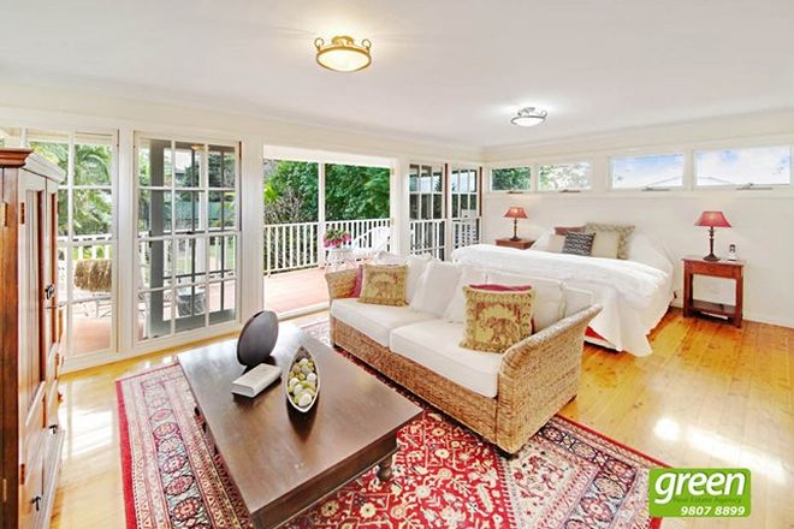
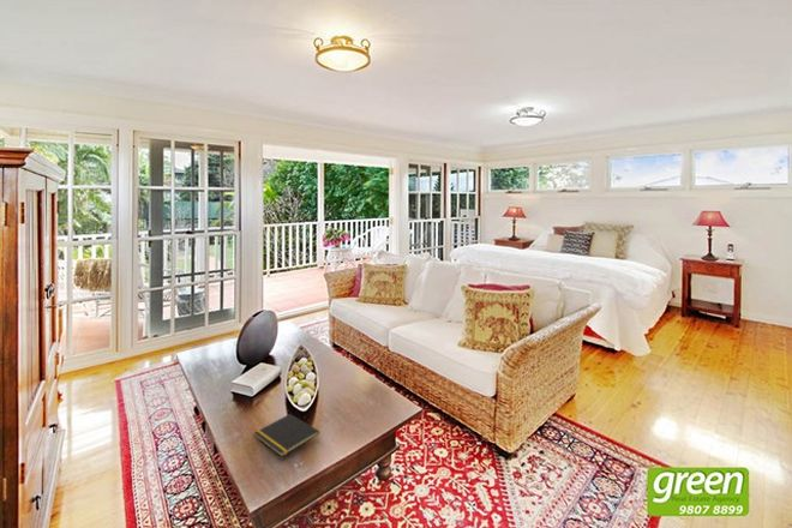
+ notepad [253,413,320,457]
